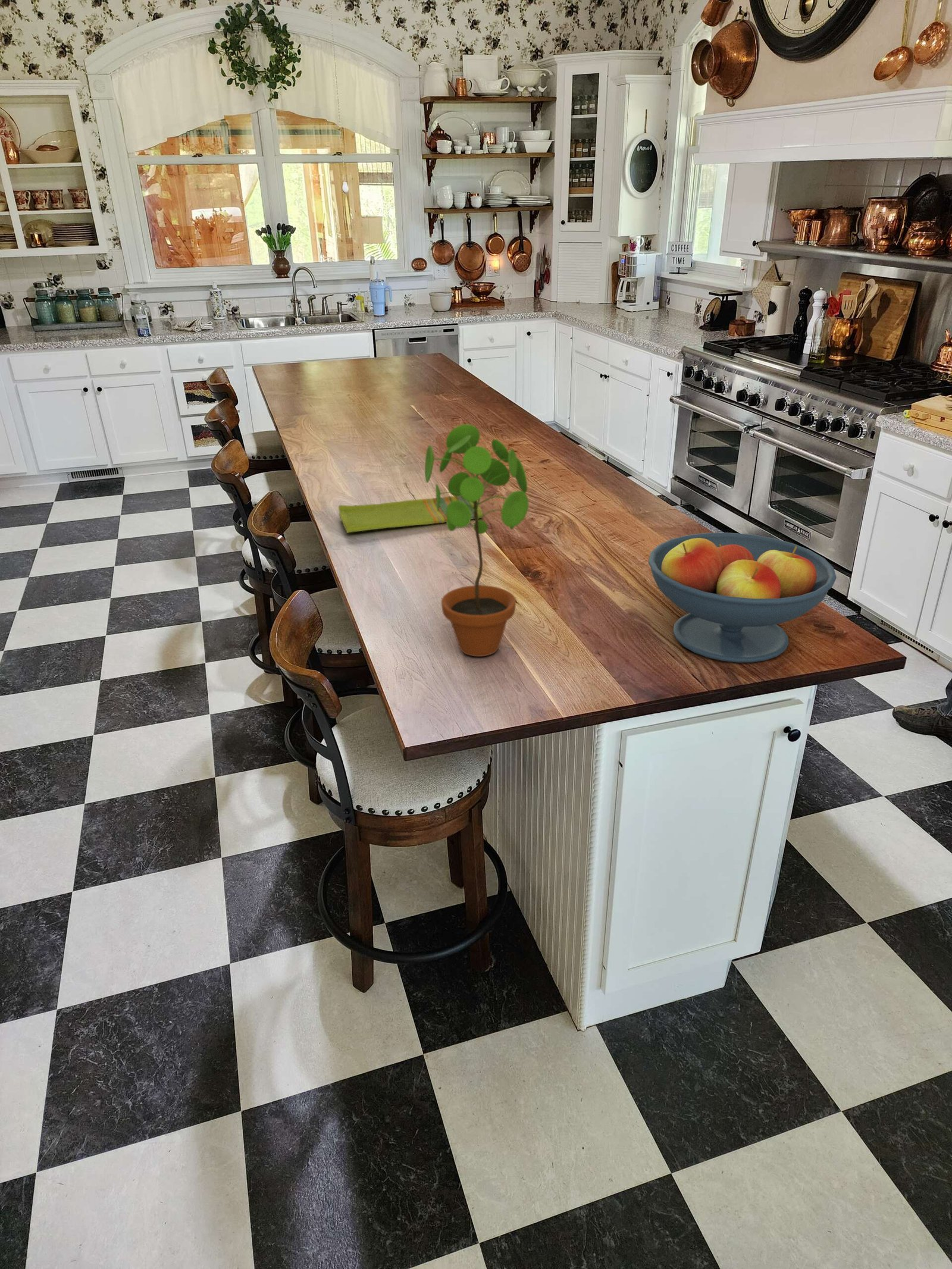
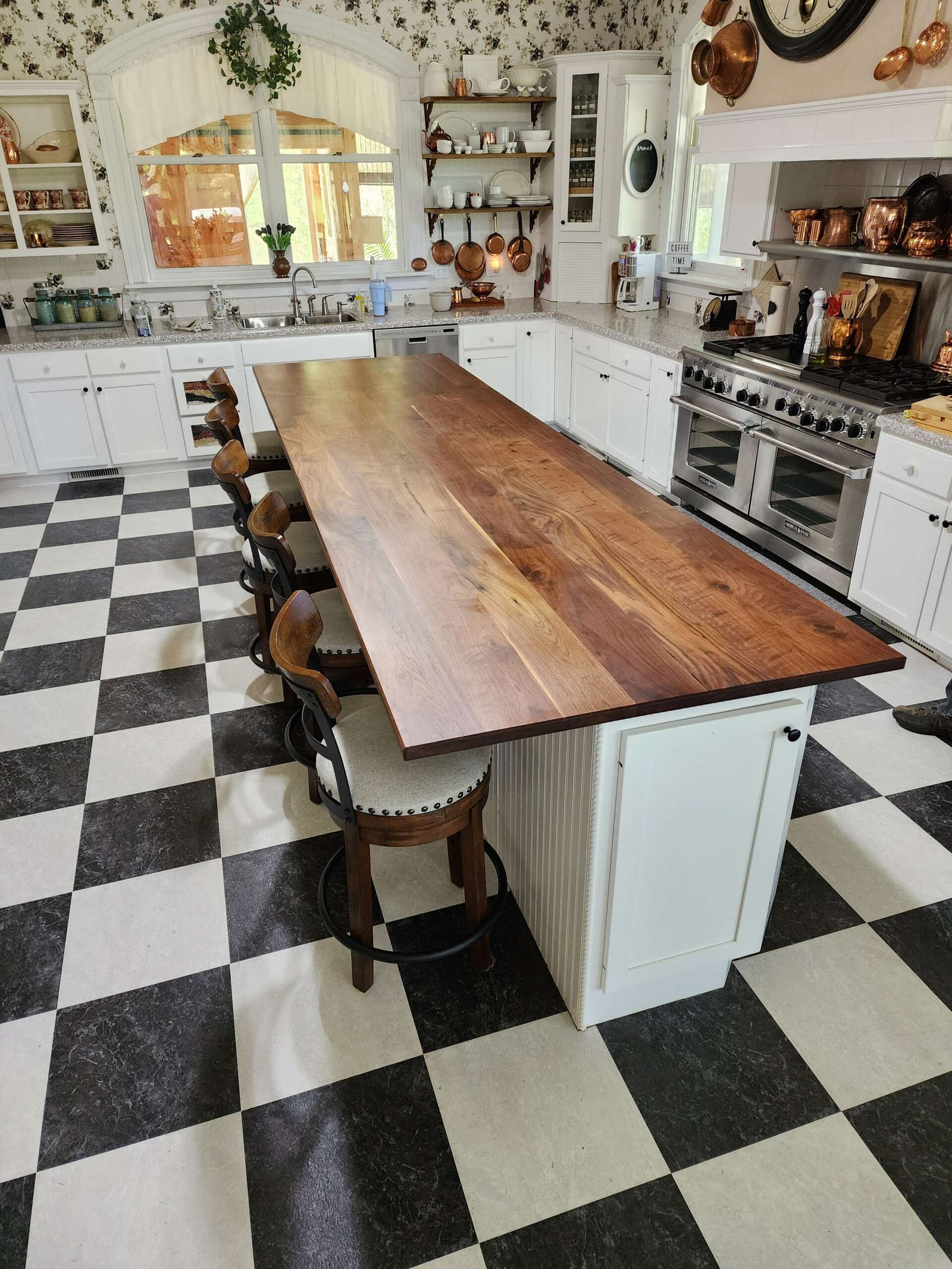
- potted plant [424,424,529,657]
- fruit bowl [648,532,837,663]
- dish towel [338,496,483,534]
